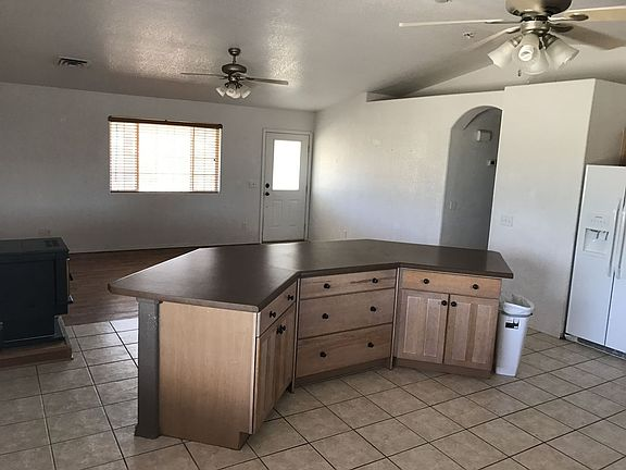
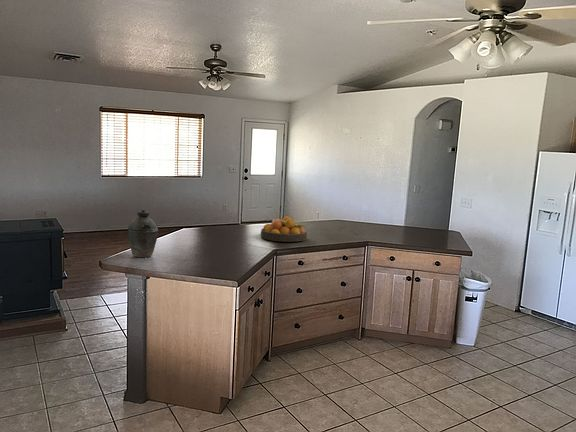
+ fruit bowl [260,215,308,243]
+ kettle [127,209,159,258]
